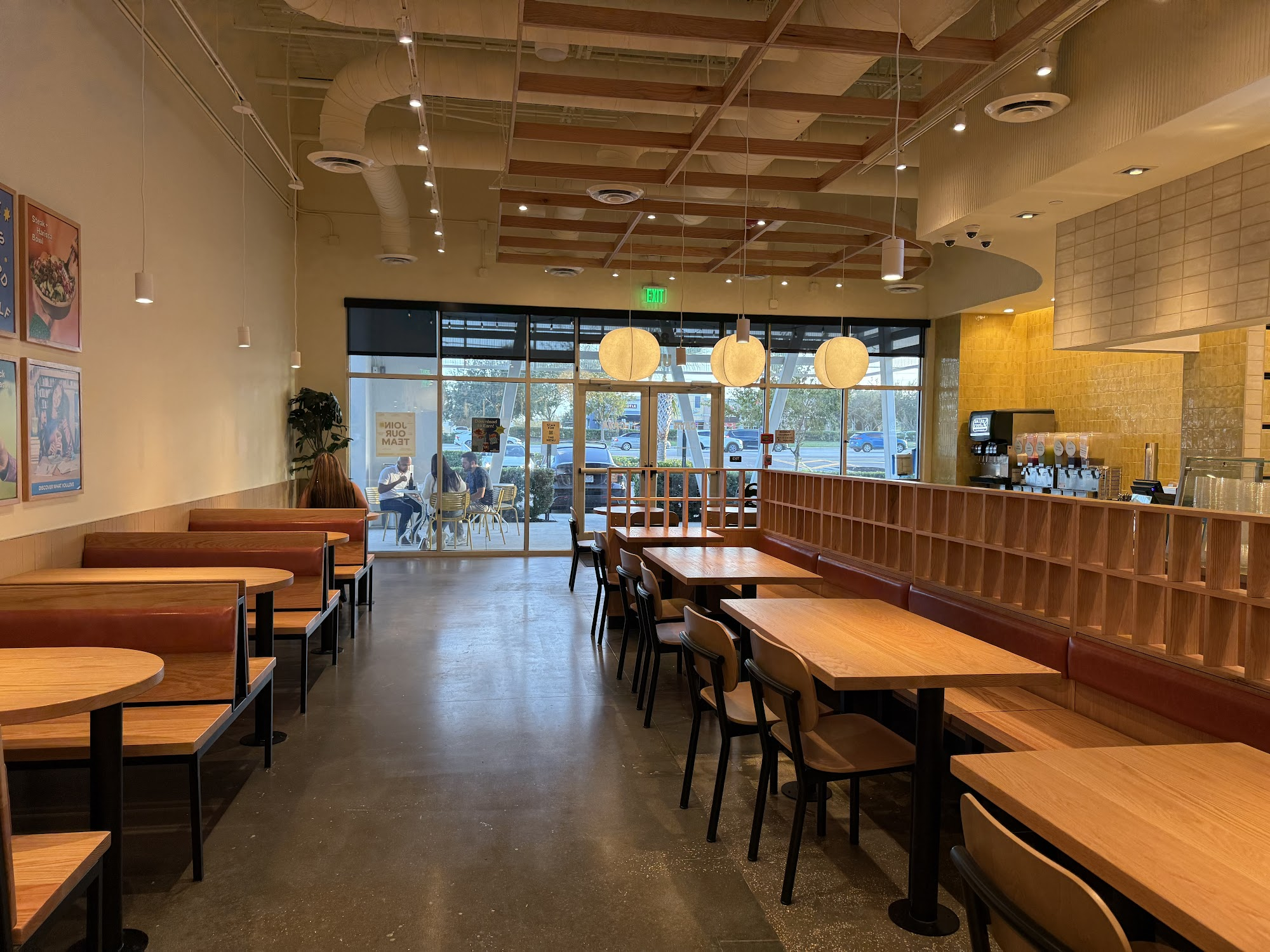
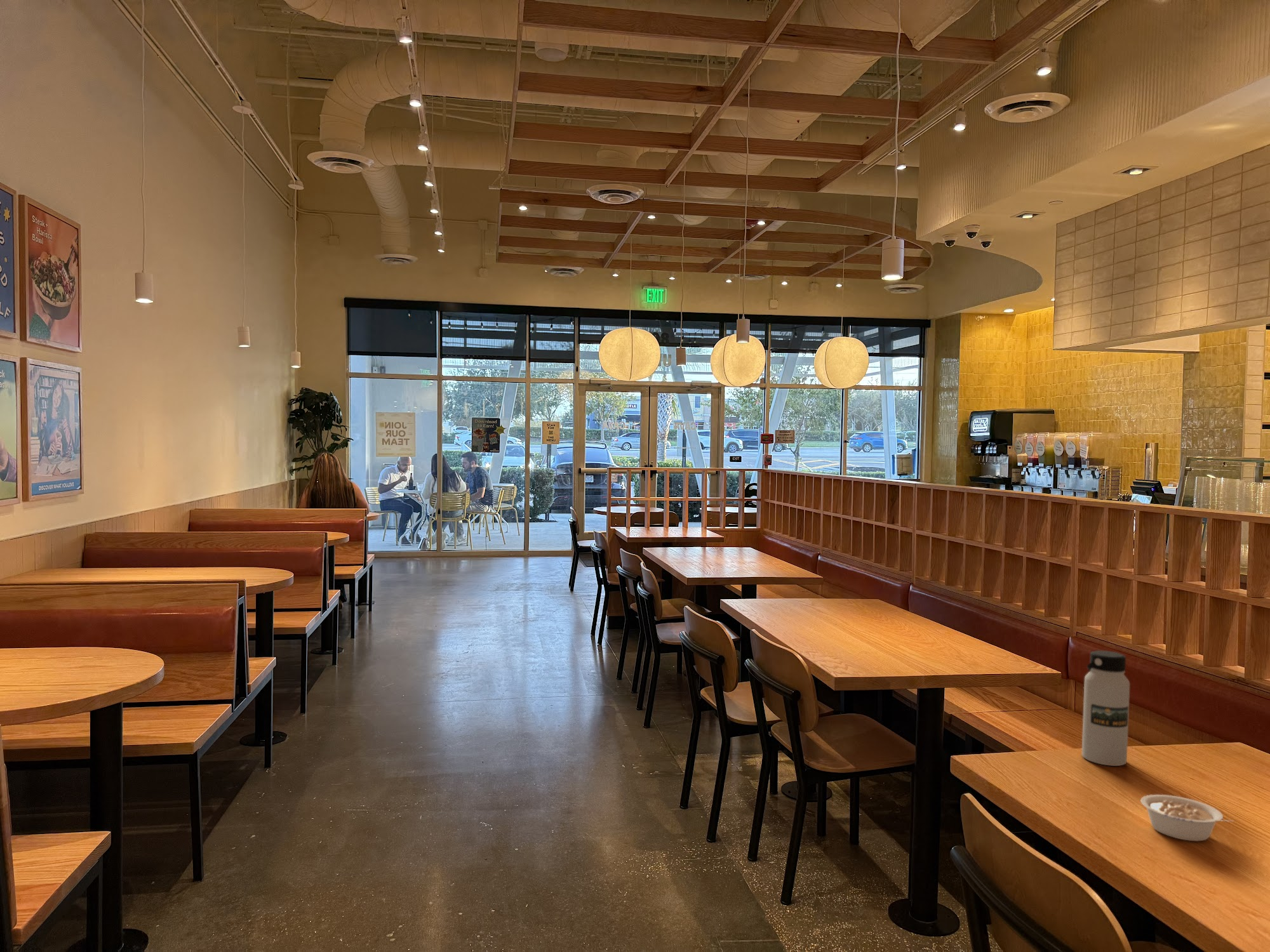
+ legume [1140,794,1235,842]
+ water bottle [1081,650,1130,767]
